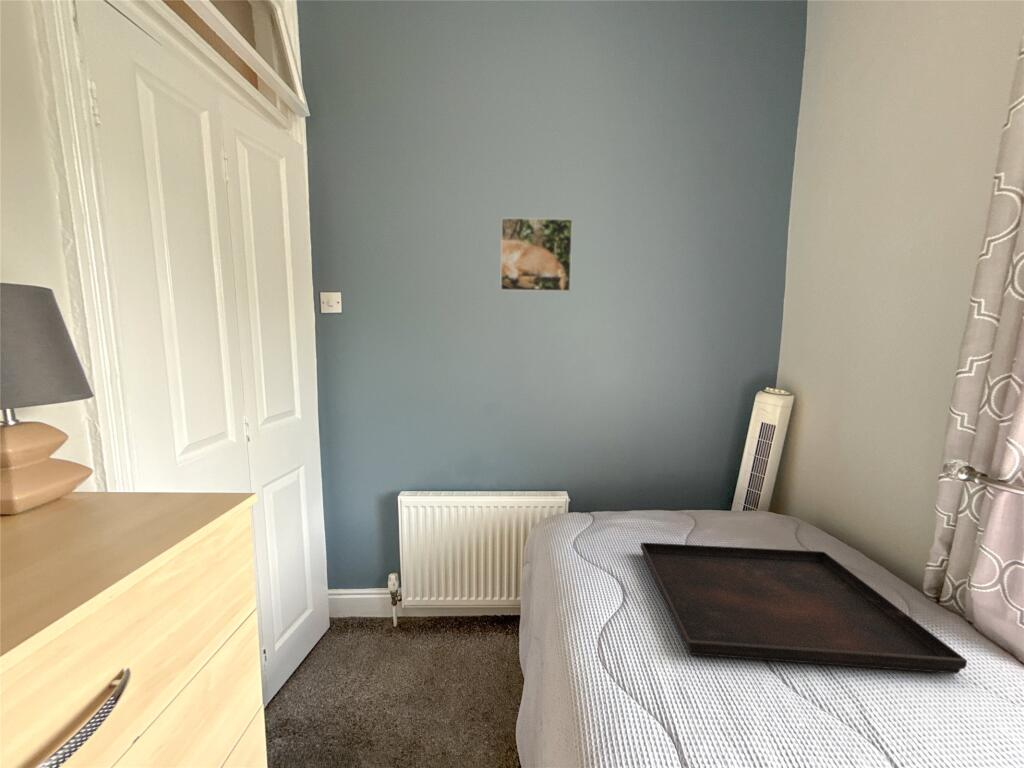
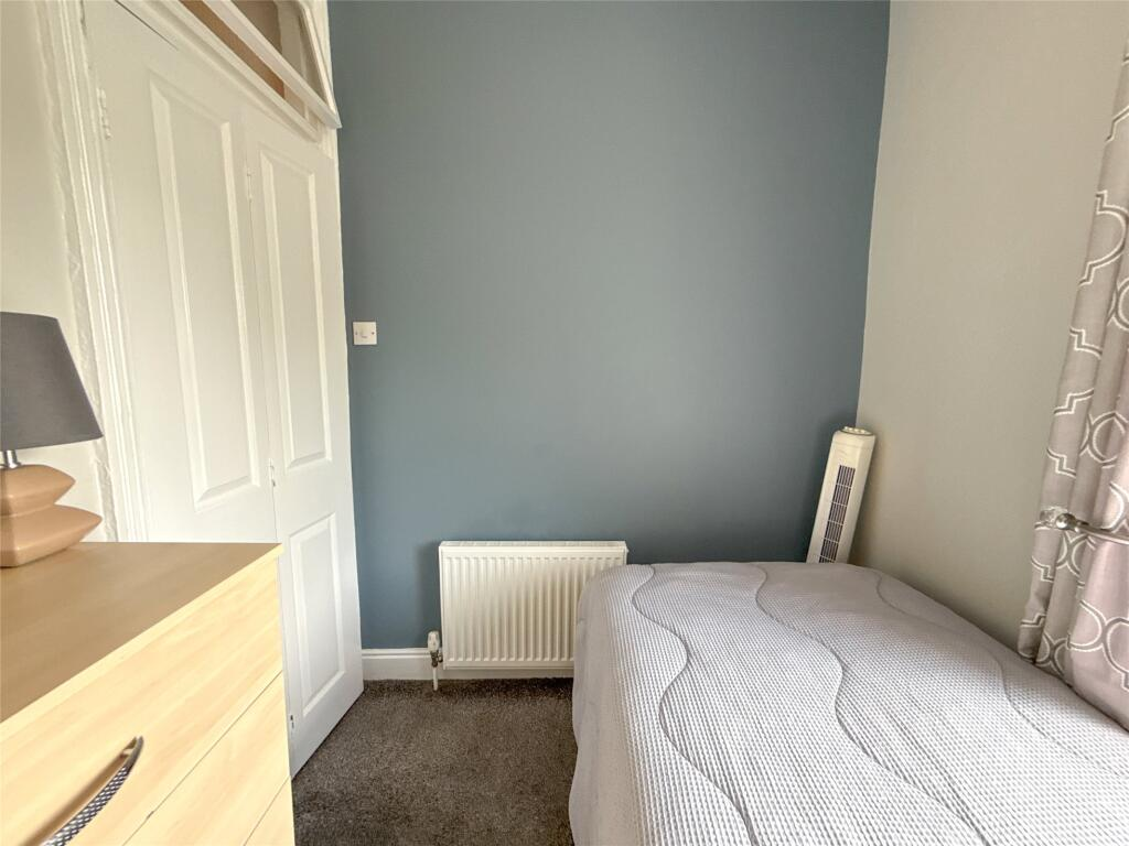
- serving tray [640,542,968,675]
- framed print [499,217,574,293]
